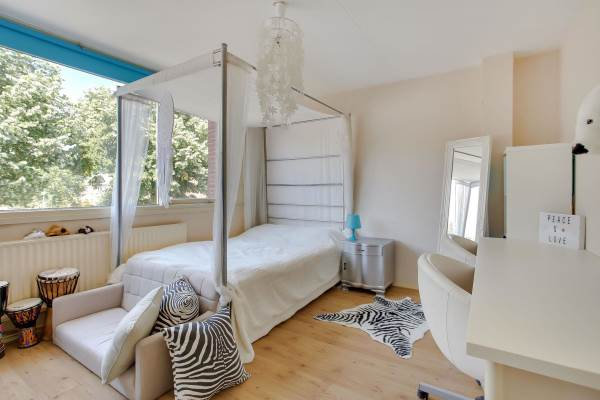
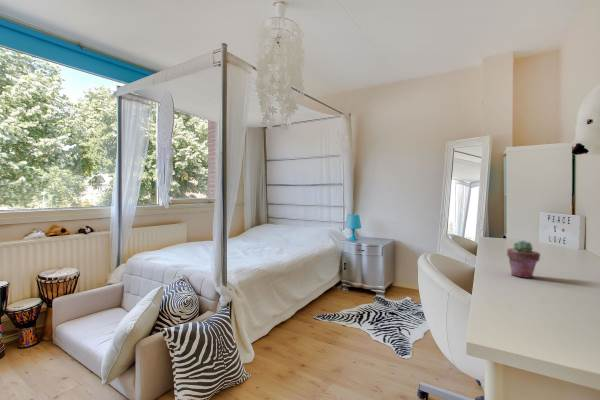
+ potted succulent [506,240,541,279]
